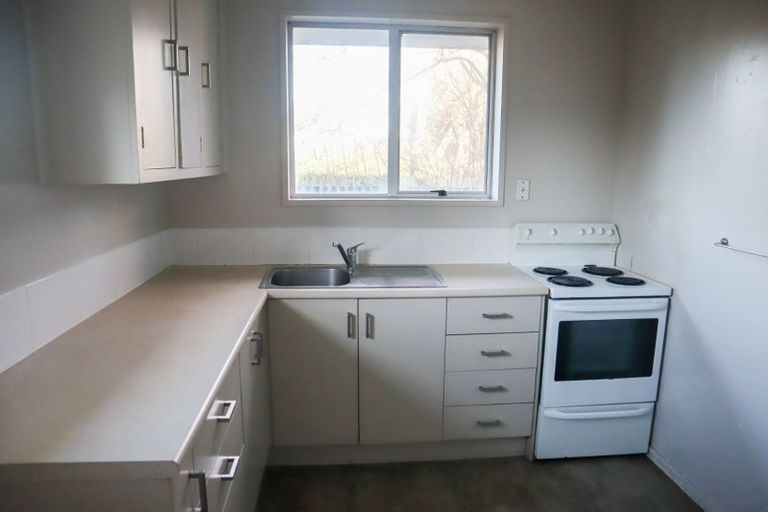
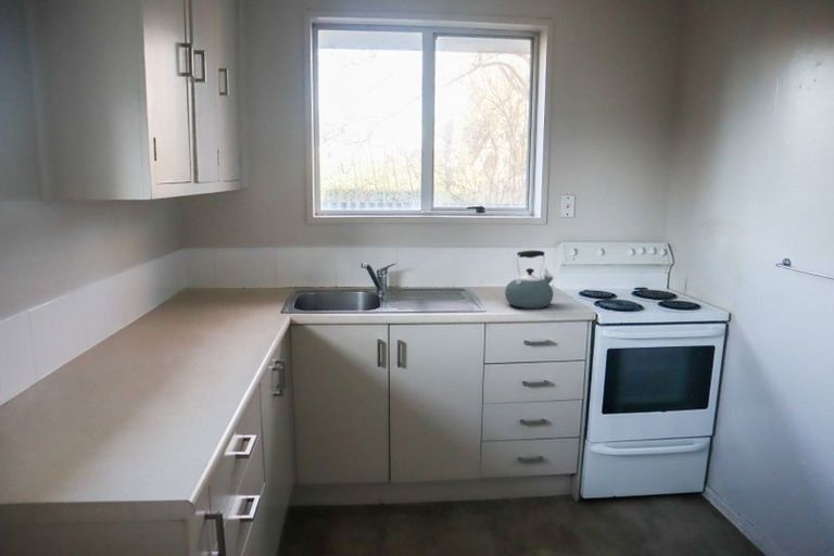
+ kettle [504,250,555,309]
